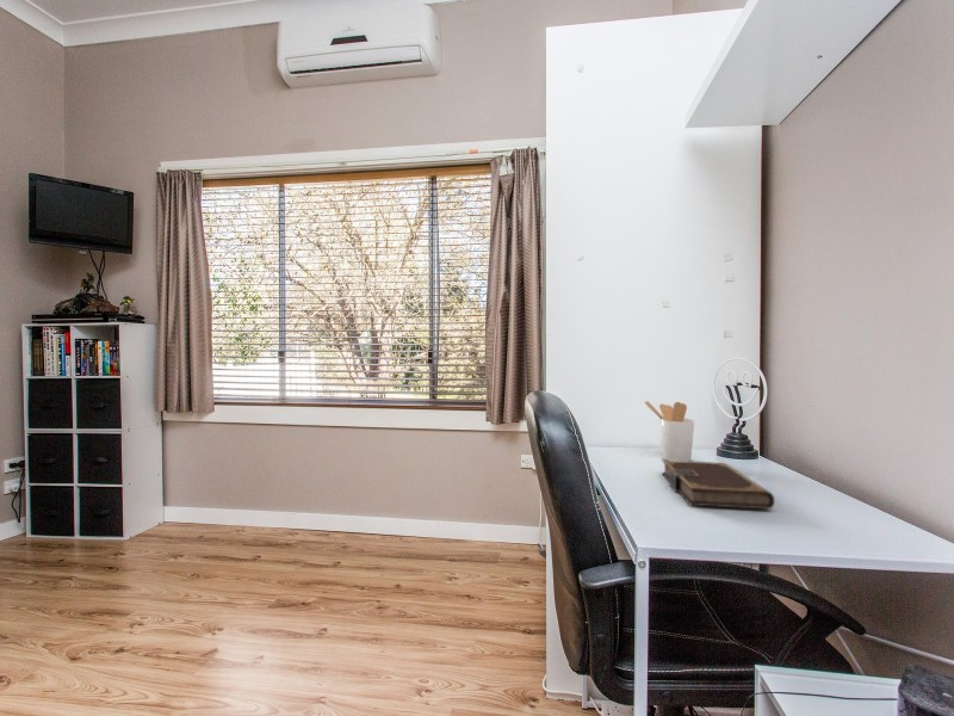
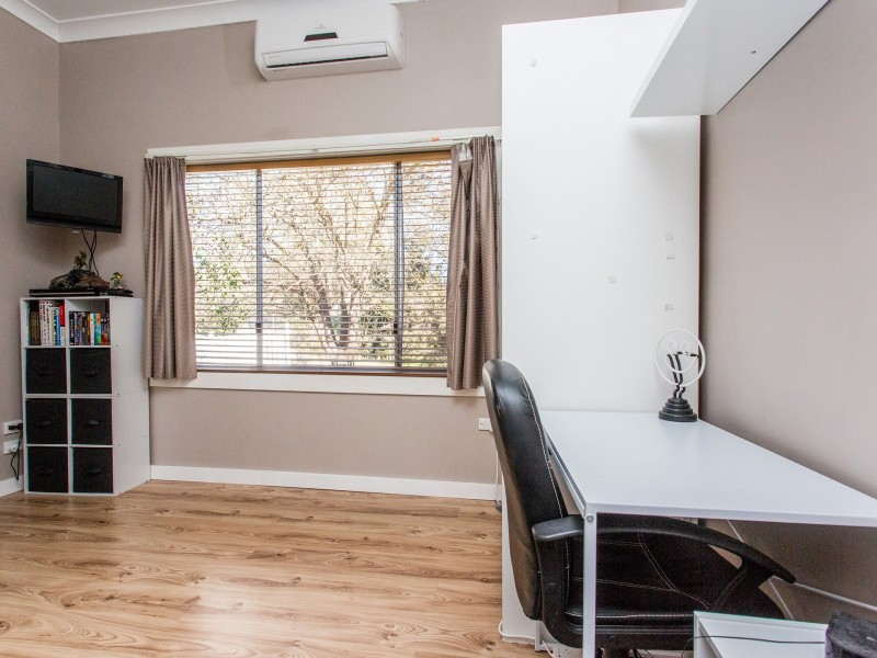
- notebook [661,459,775,511]
- utensil holder [644,400,695,462]
